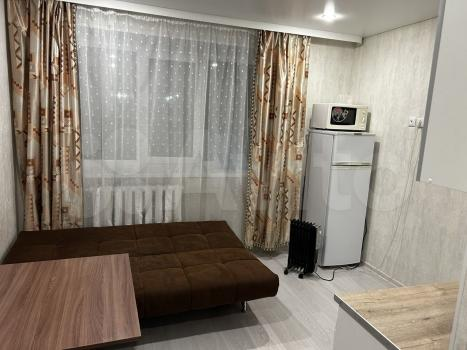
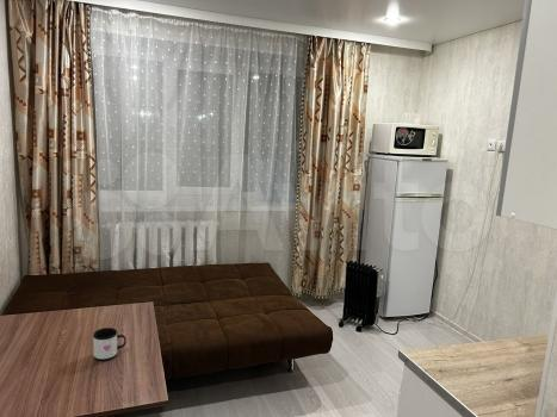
+ mug [92,326,128,362]
